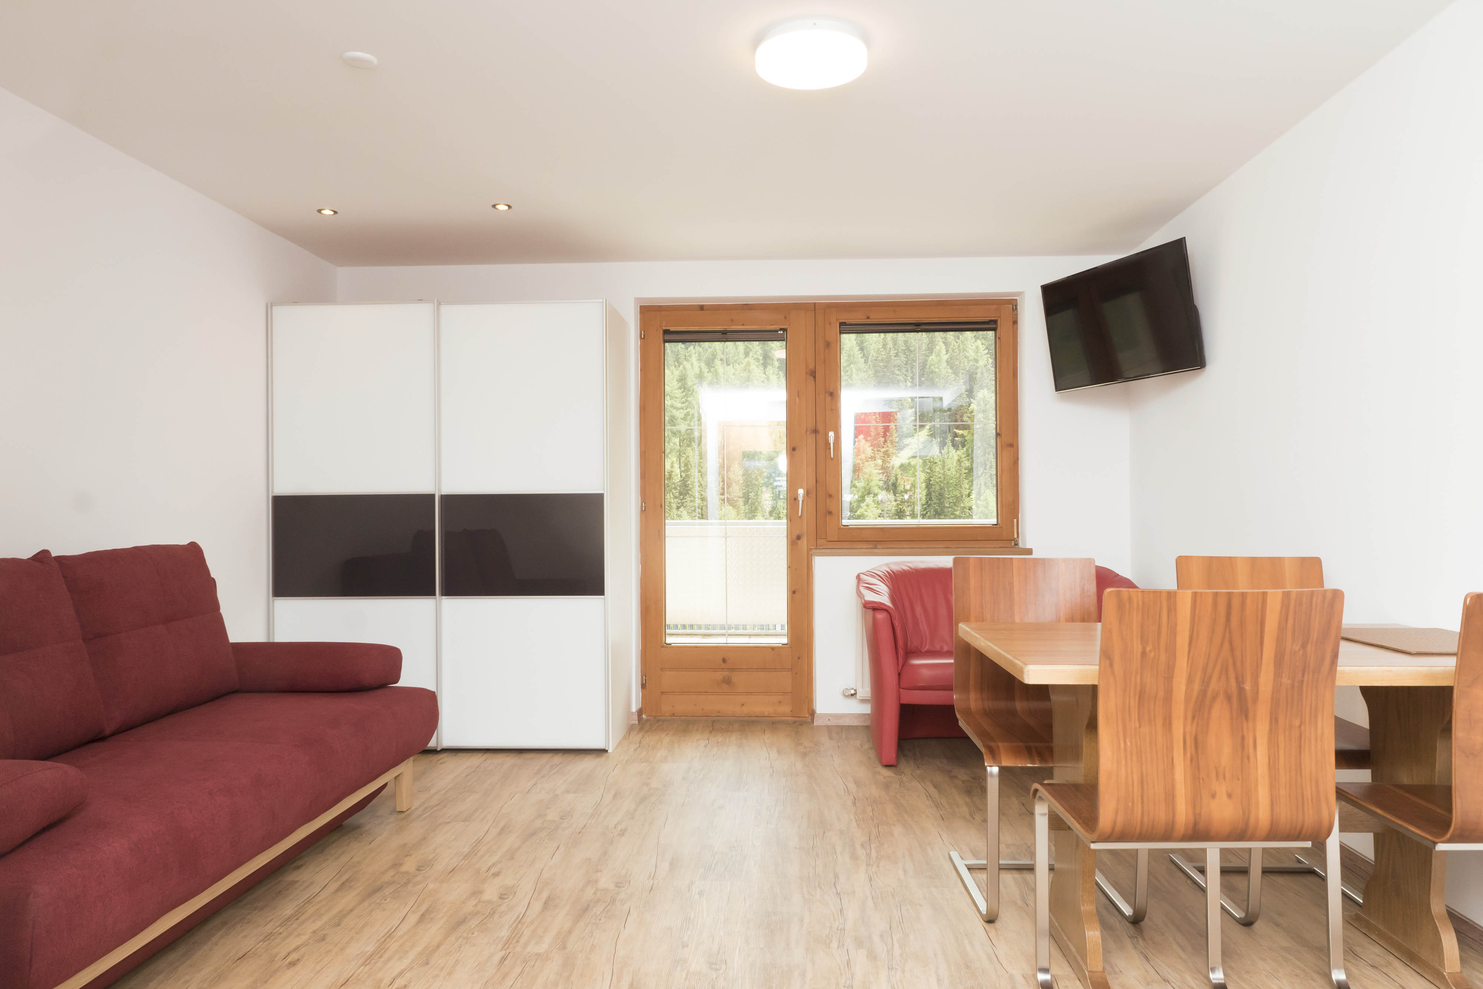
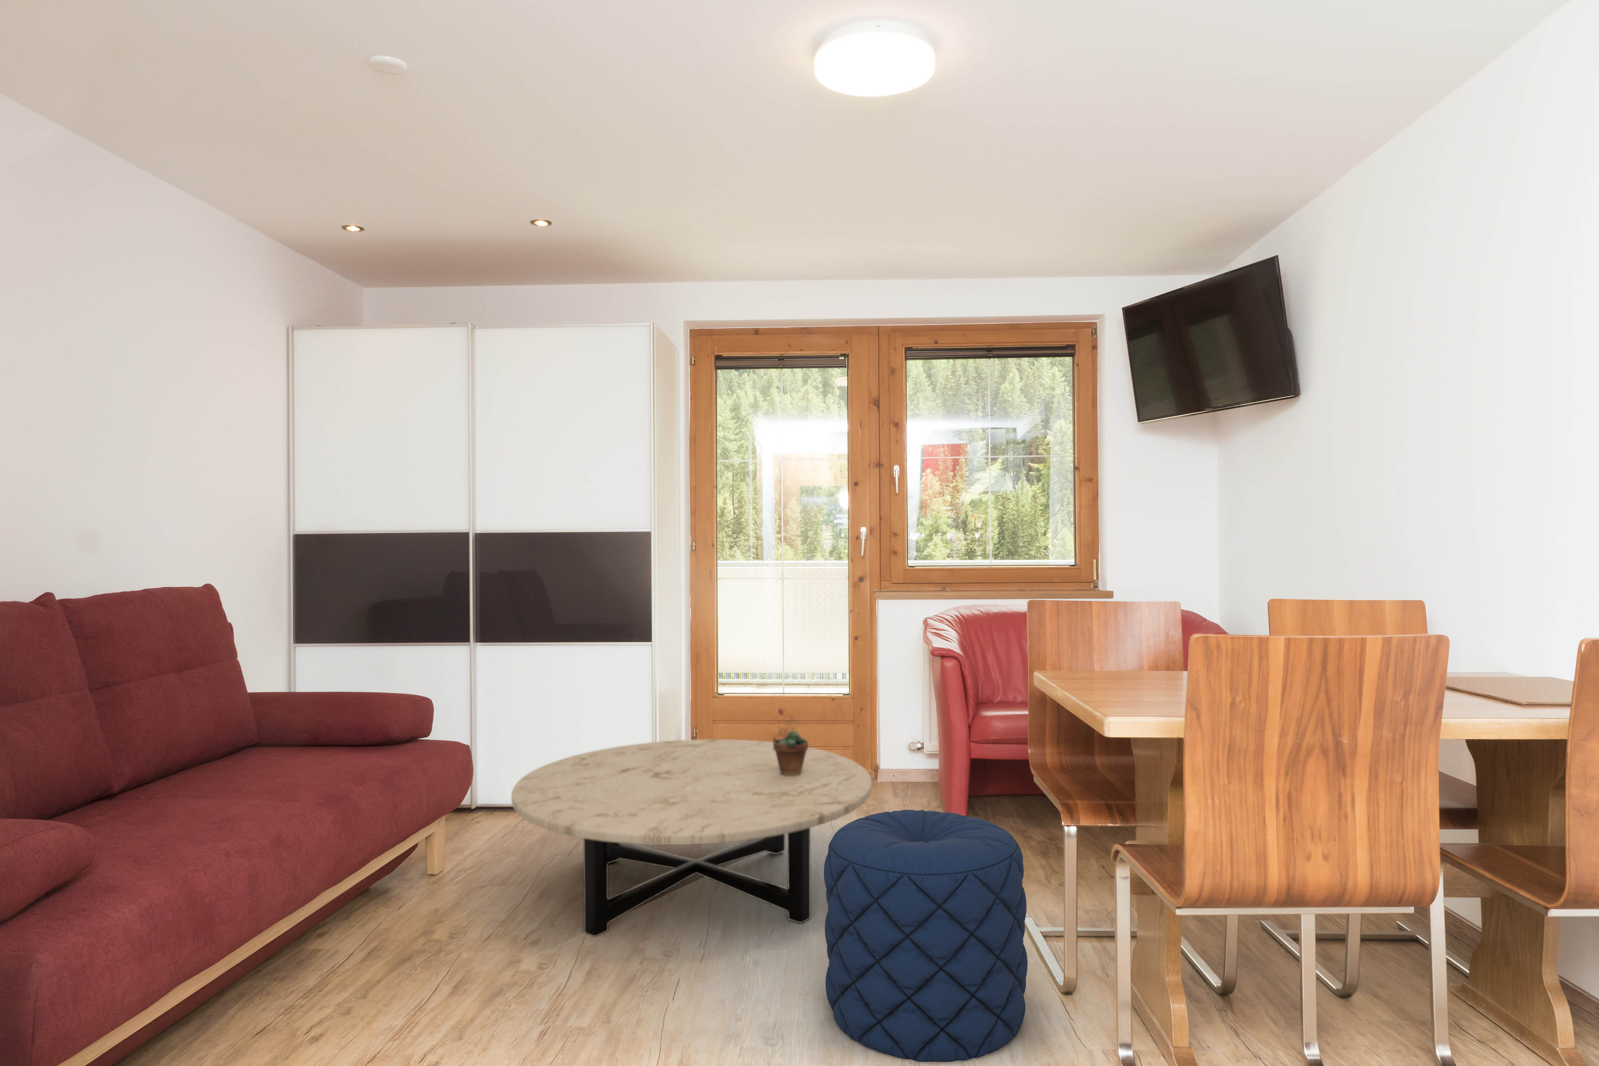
+ pouf [823,809,1028,1062]
+ succulent plant [772,715,809,776]
+ coffee table [510,739,872,936]
